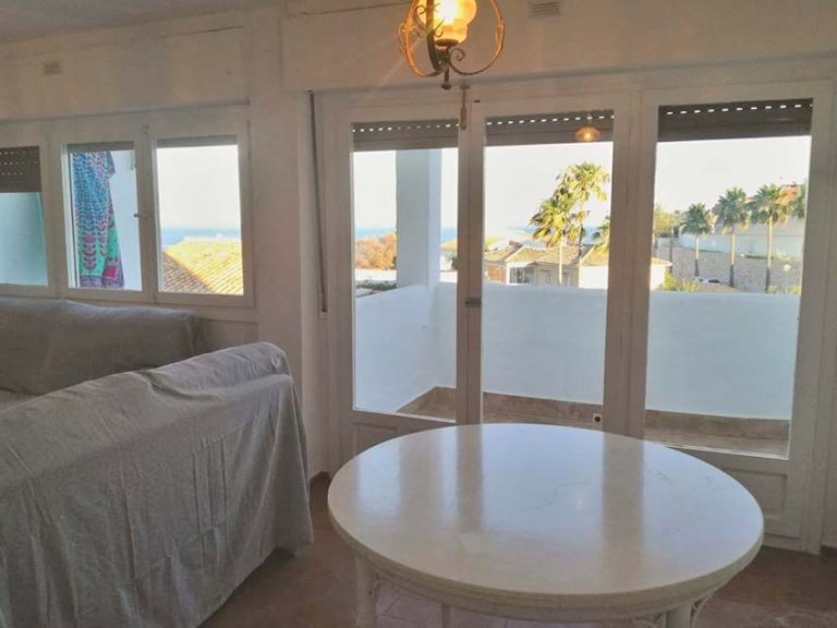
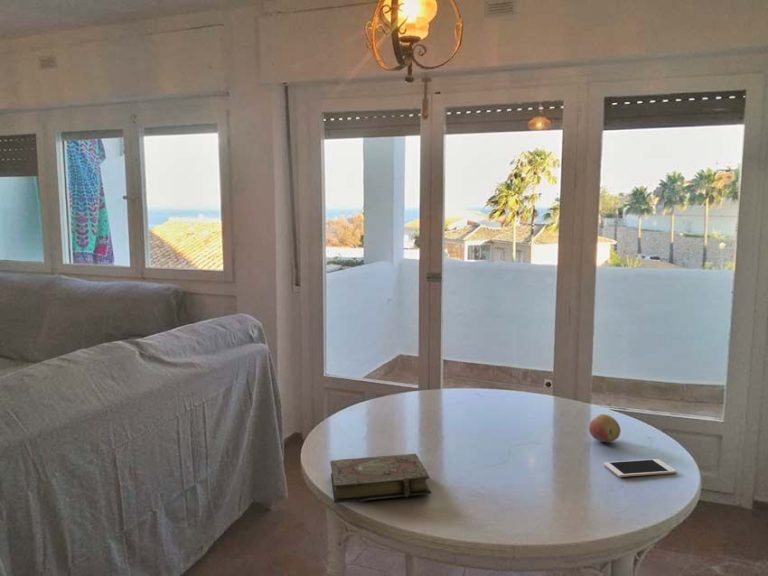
+ book [329,453,433,504]
+ cell phone [603,458,678,478]
+ fruit [588,413,622,443]
